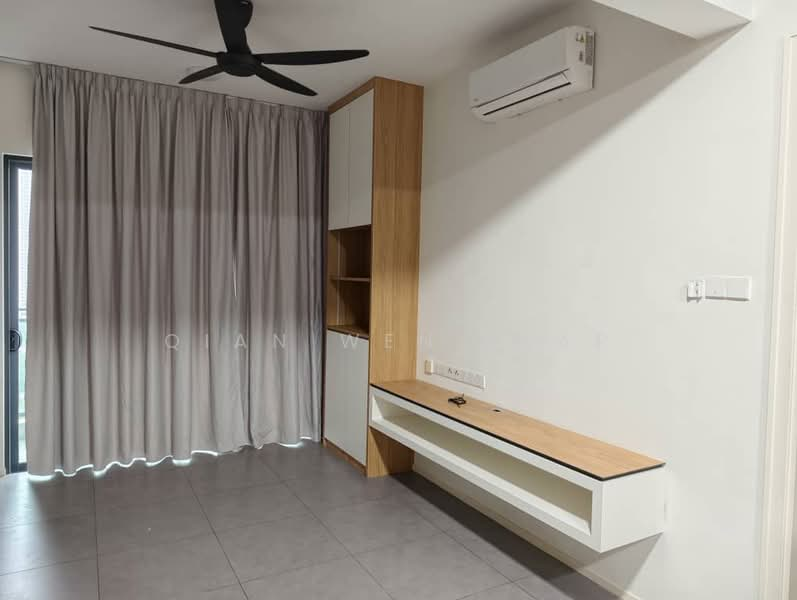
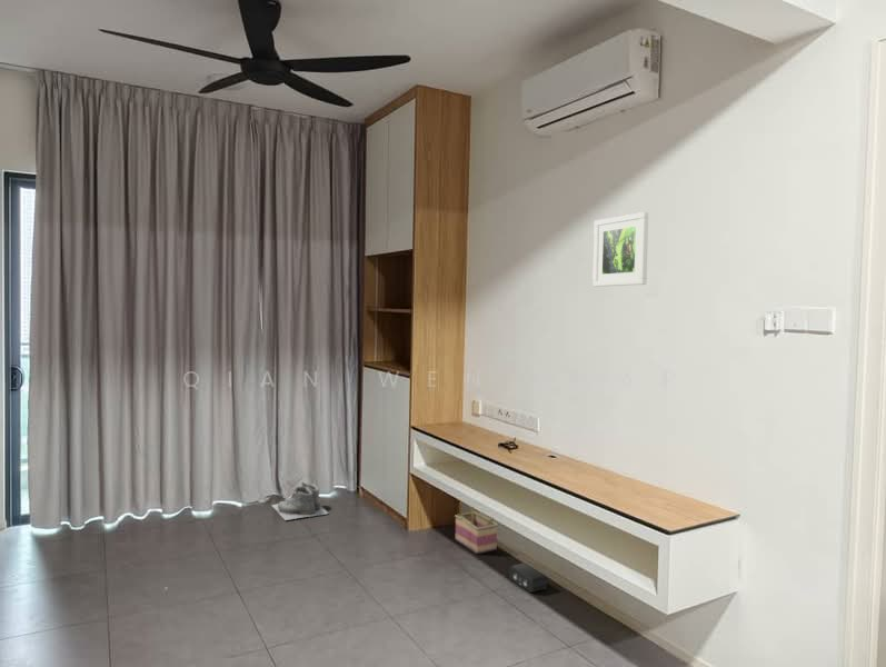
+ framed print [591,211,649,288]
+ basket [454,500,499,555]
+ boots [270,481,329,521]
+ speaker [508,563,548,594]
